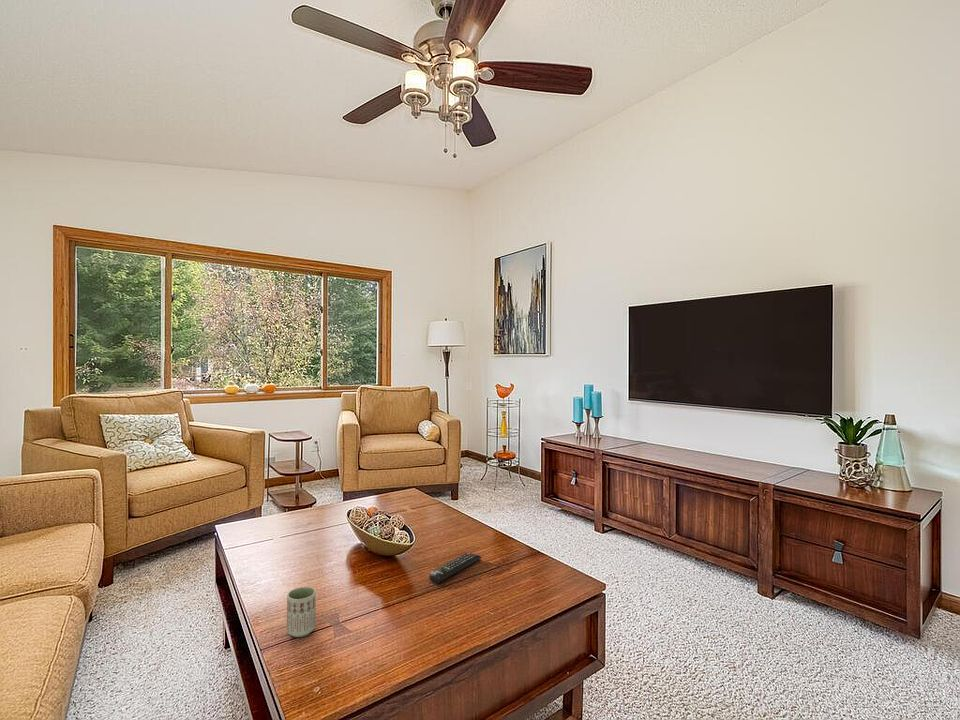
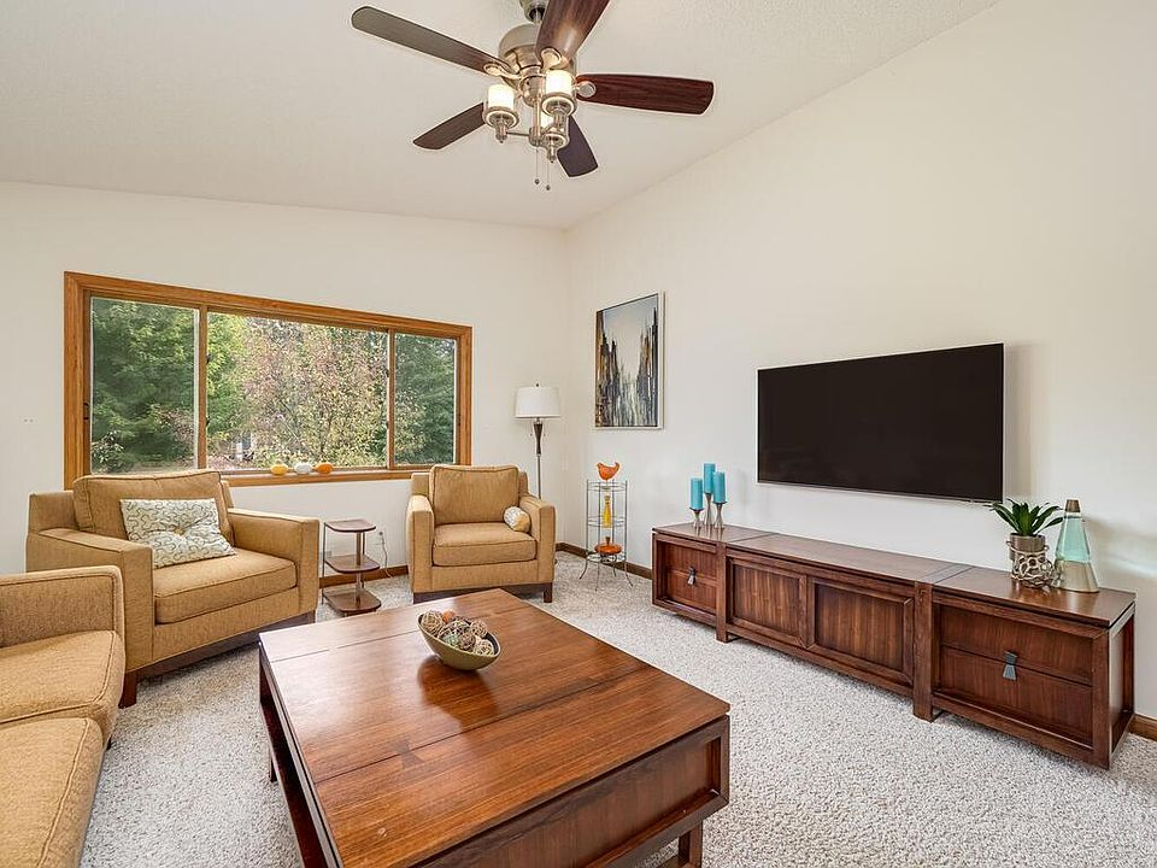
- cup [286,586,317,638]
- remote control [428,551,482,584]
